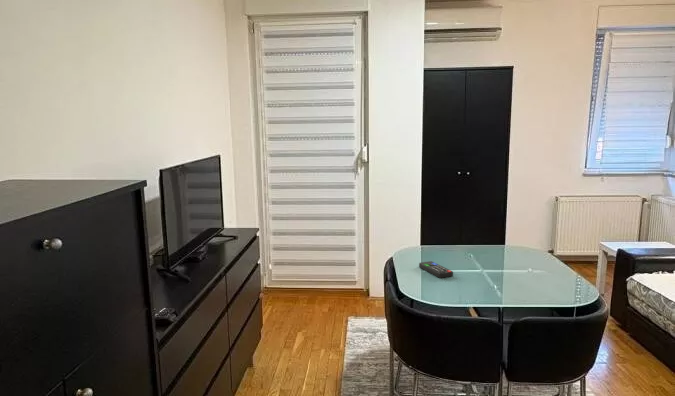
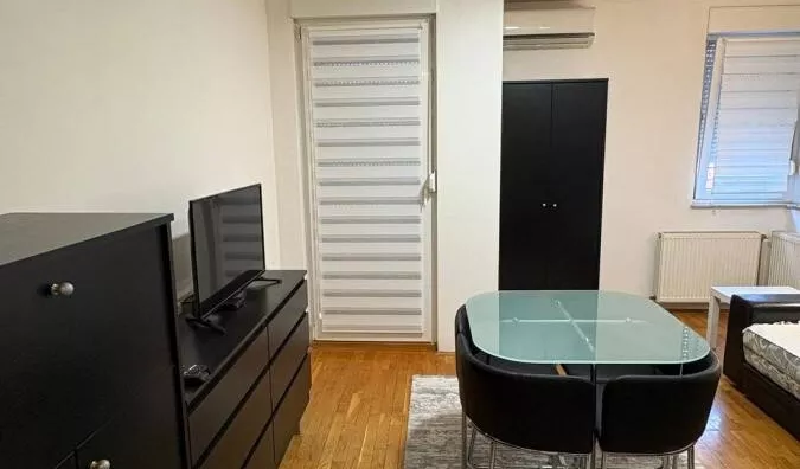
- remote control [418,260,454,279]
